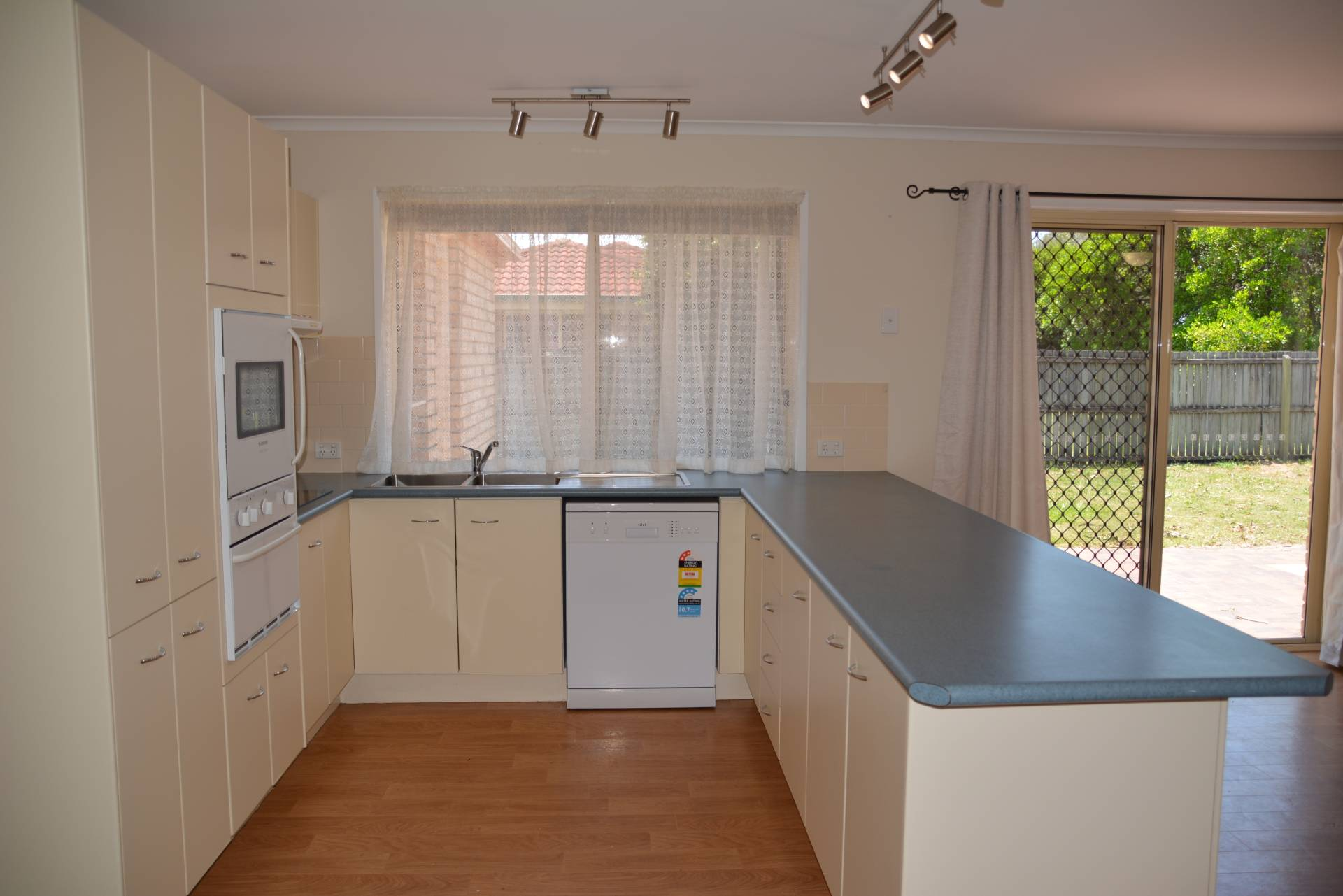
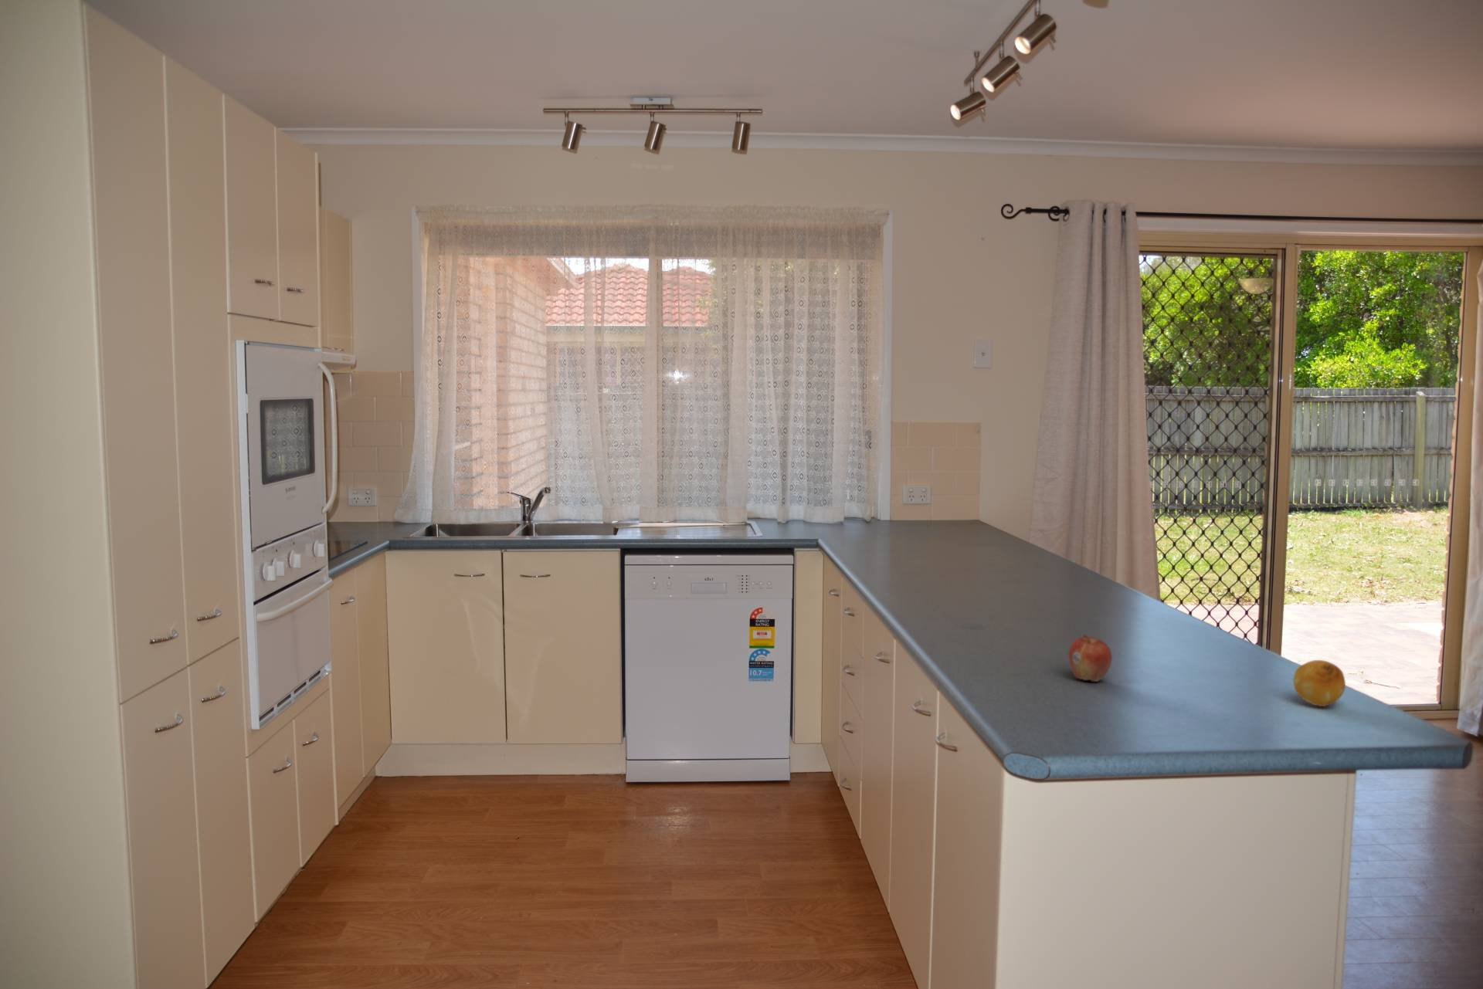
+ fruit [1068,634,1113,682]
+ fruit [1292,659,1346,708]
